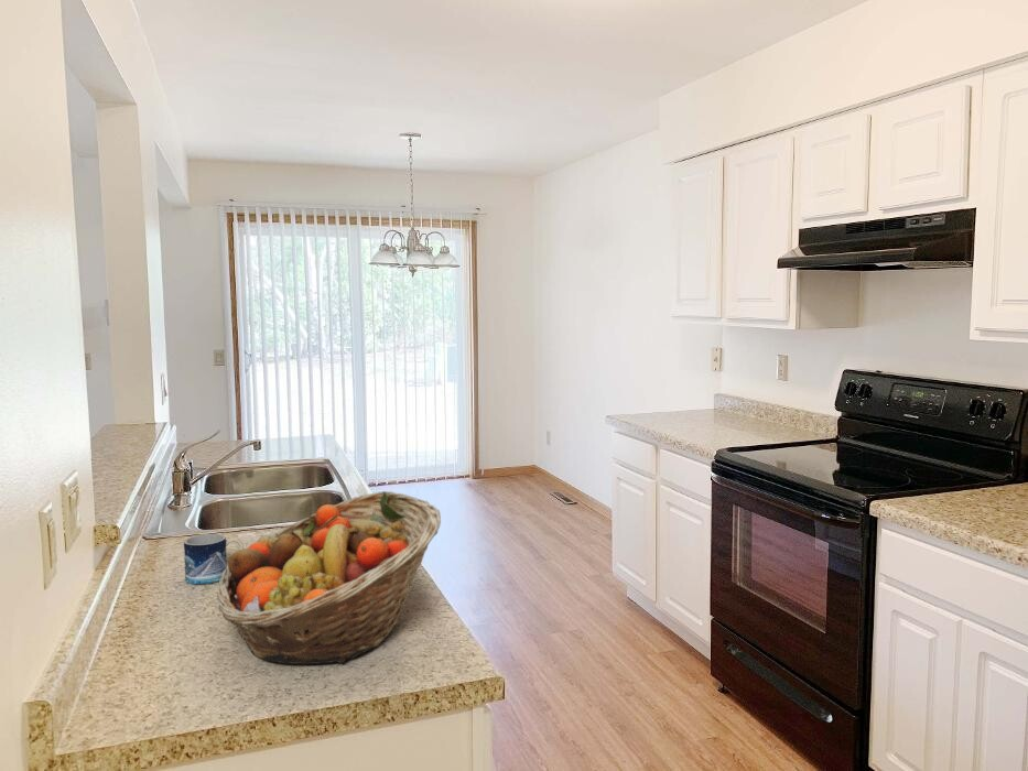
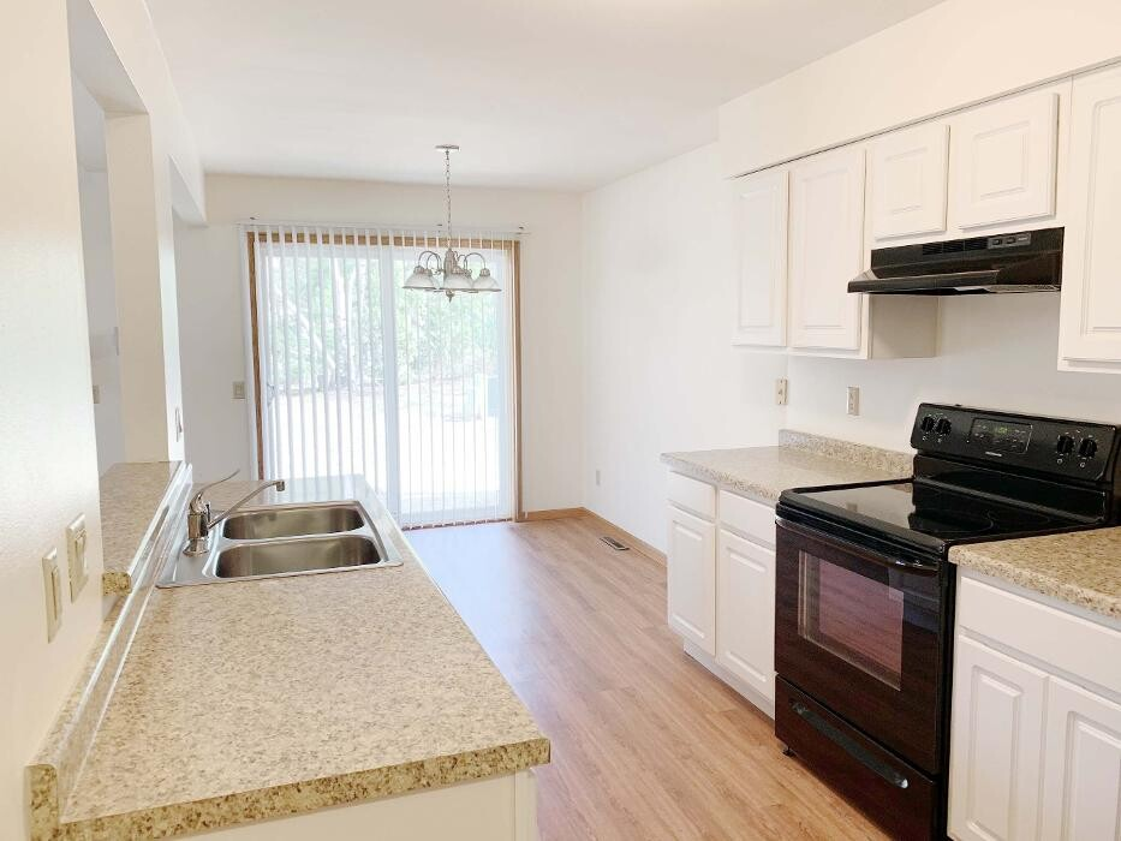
- mug [183,533,245,585]
- fruit basket [216,490,442,665]
